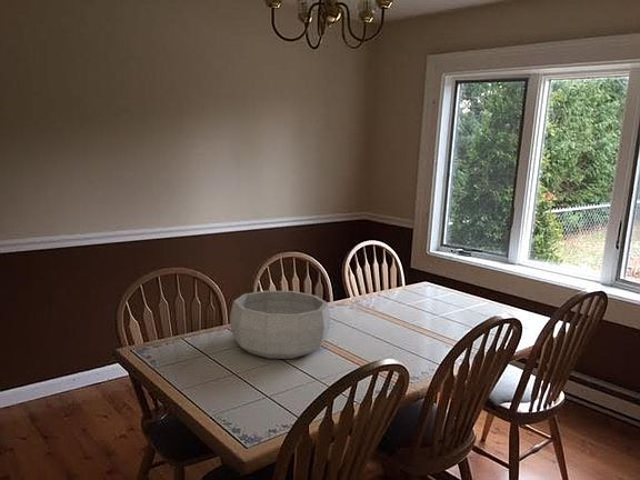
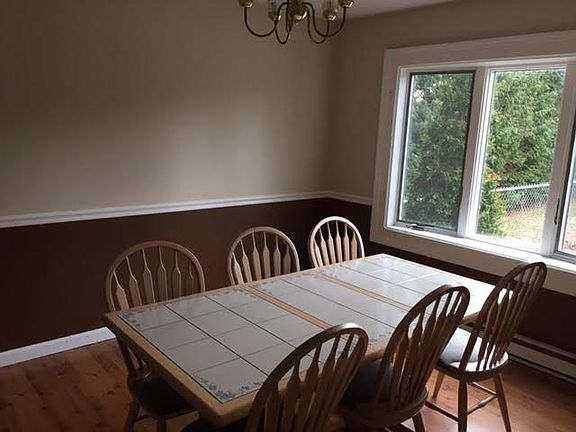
- decorative bowl [229,290,331,360]
